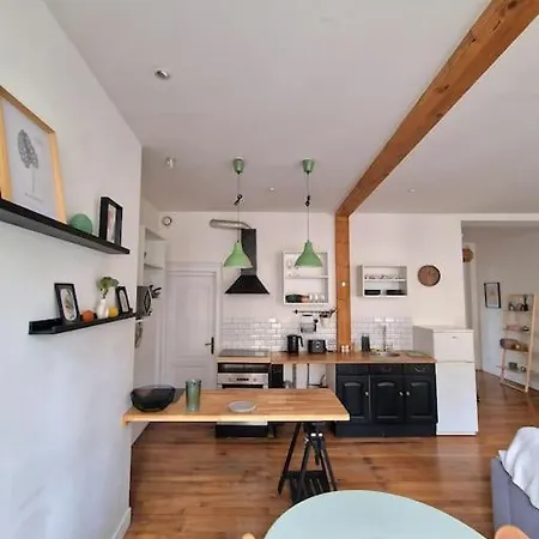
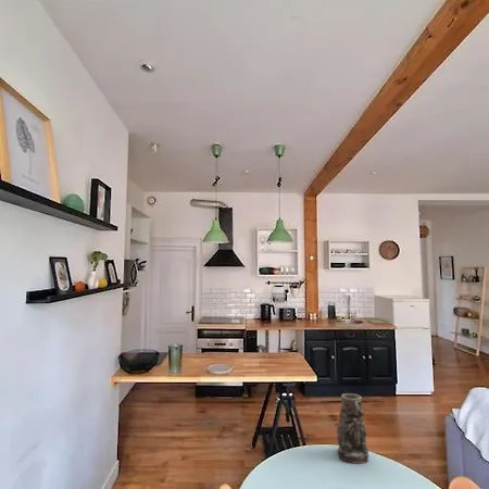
+ vase [336,392,369,465]
